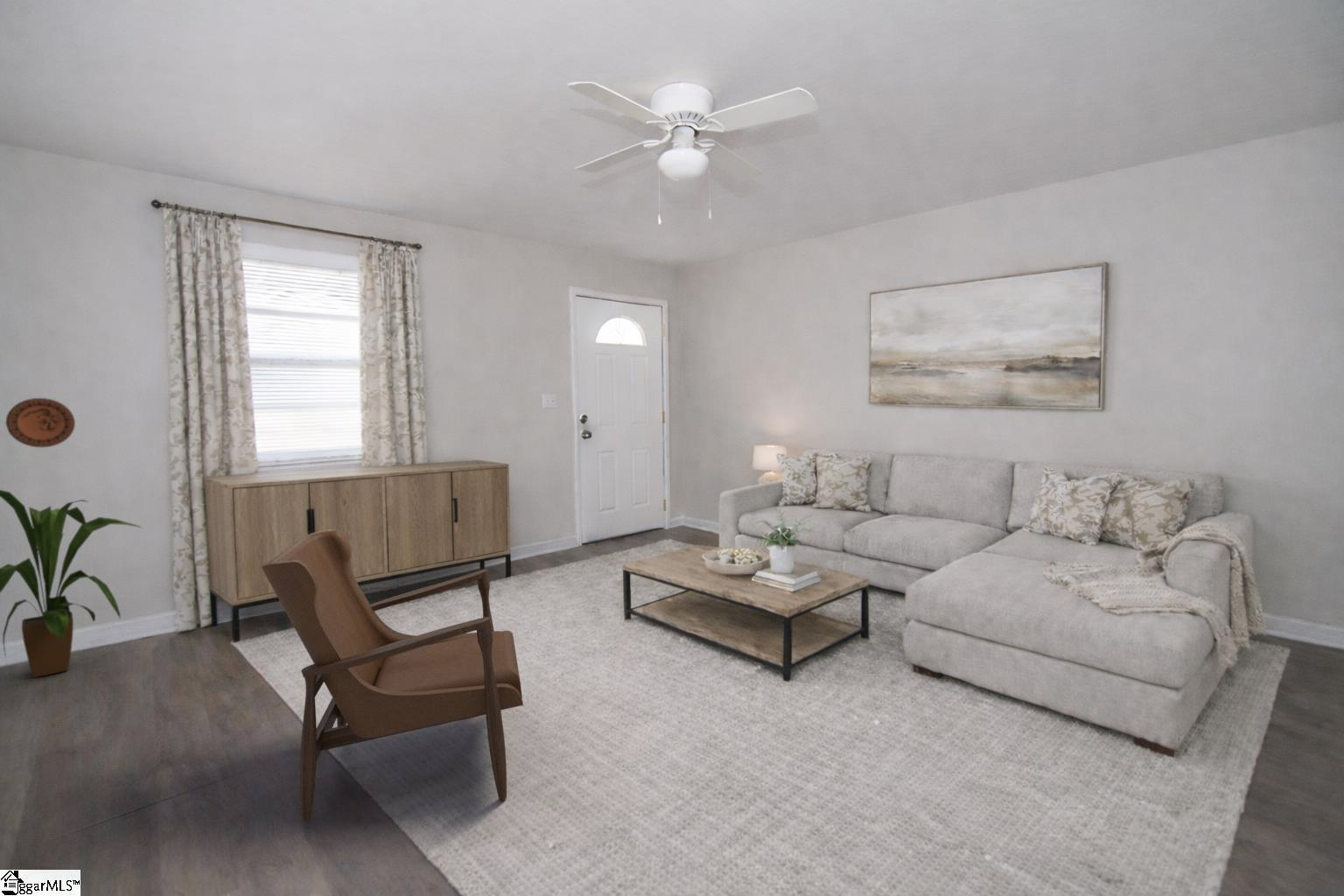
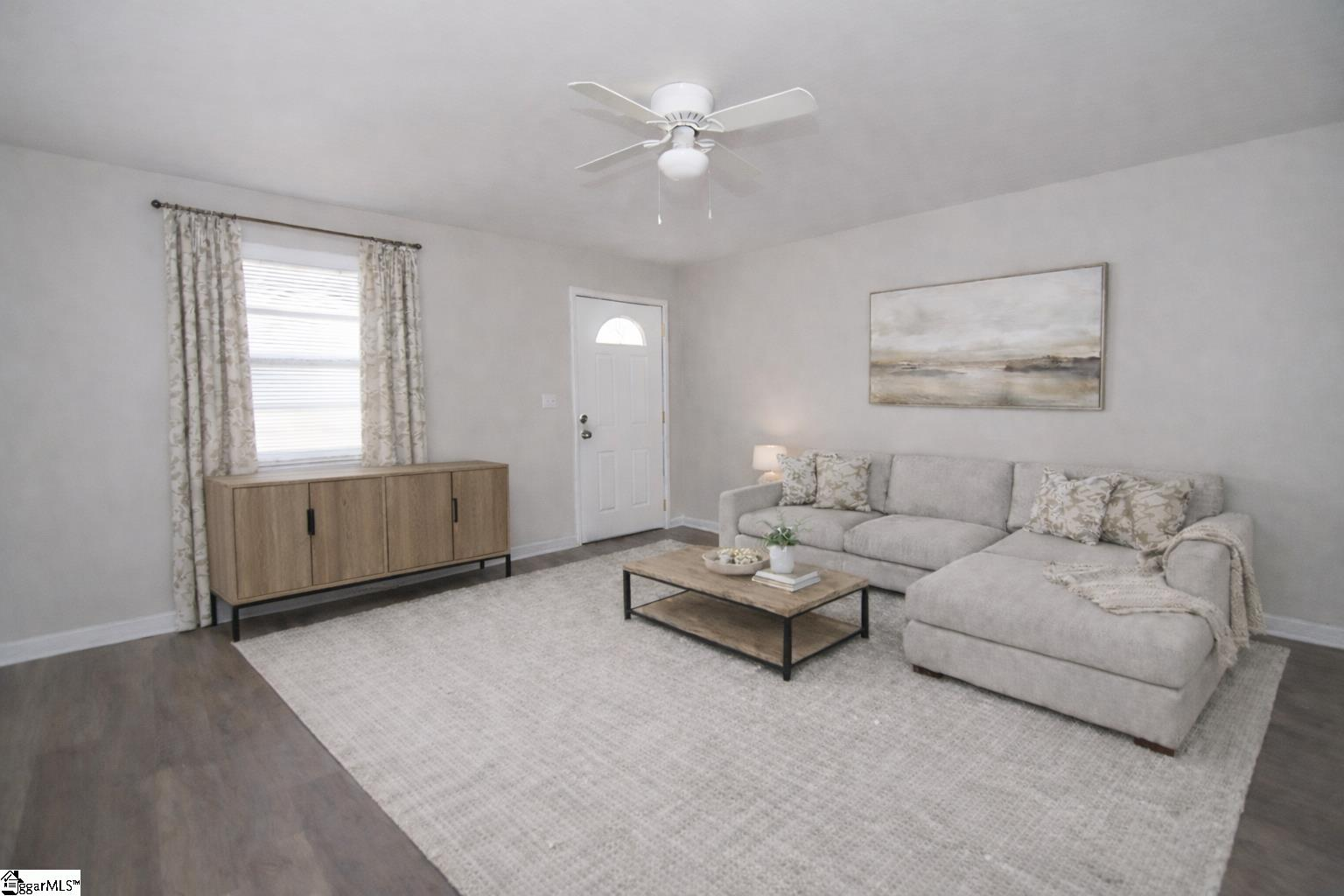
- armchair [261,528,524,823]
- decorative plate [5,397,76,448]
- house plant [0,489,144,678]
